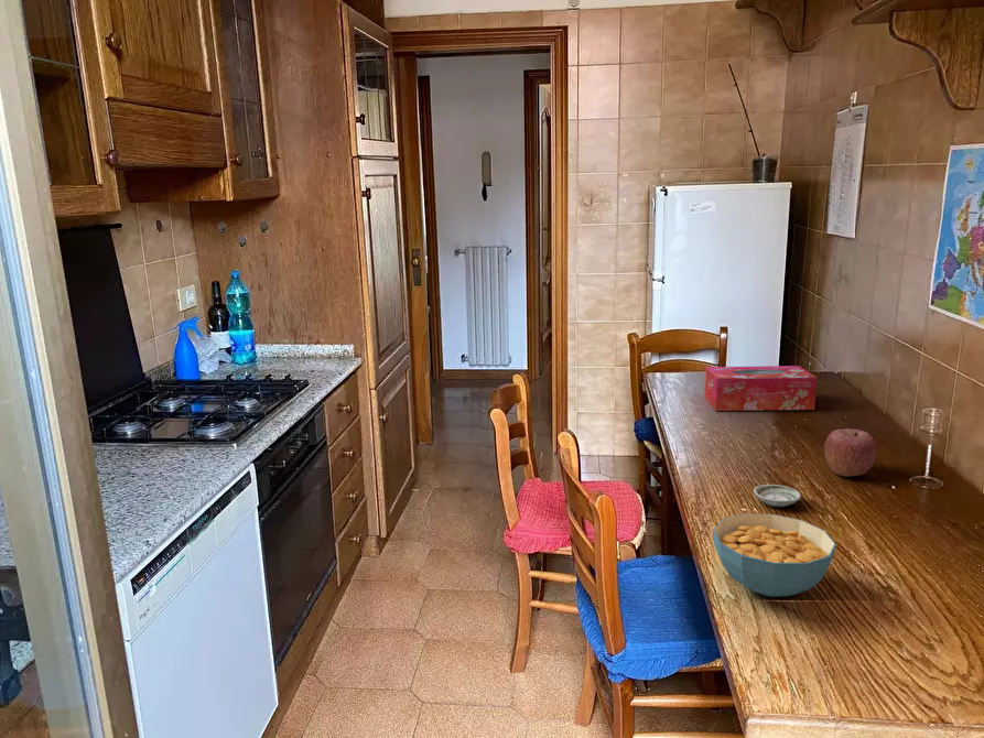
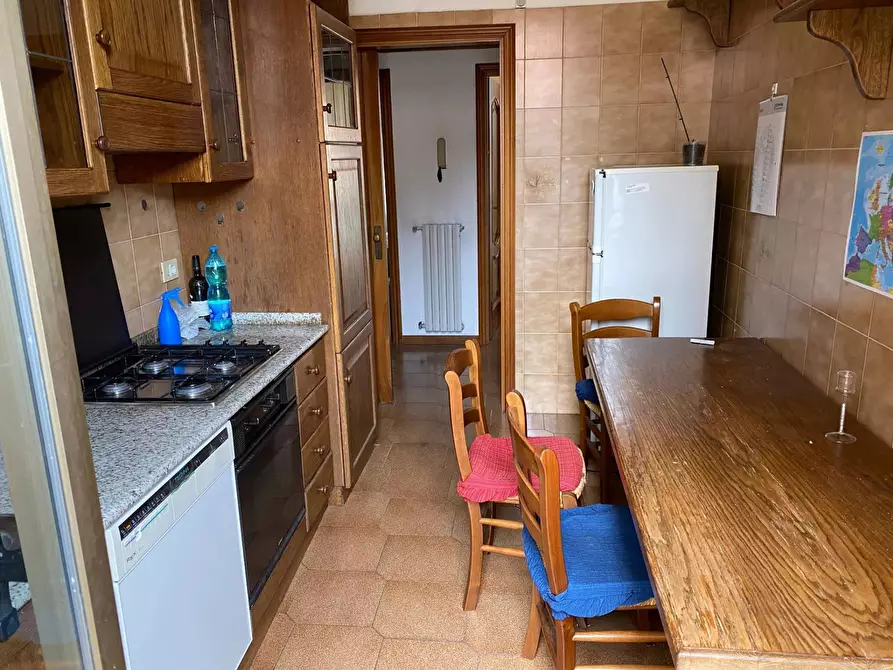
- saucer [753,484,802,508]
- tissue box [704,365,818,412]
- apple [823,427,877,477]
- cereal bowl [712,513,837,598]
